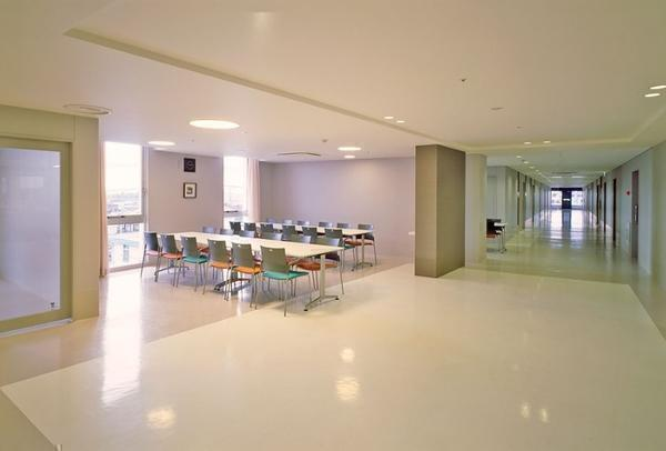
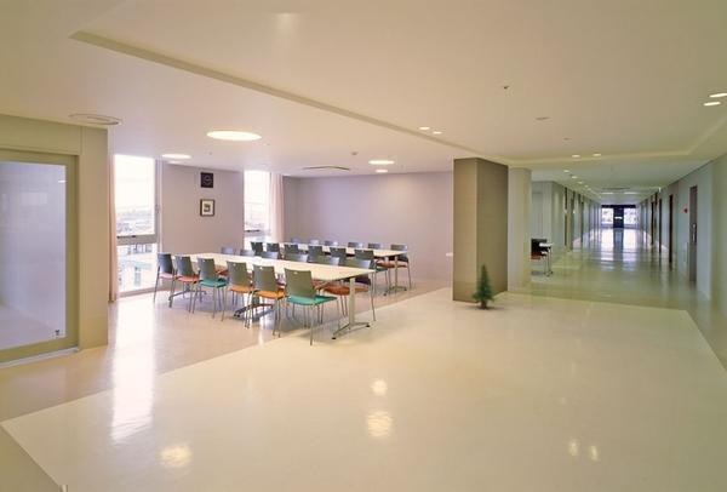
+ tree [468,263,498,309]
